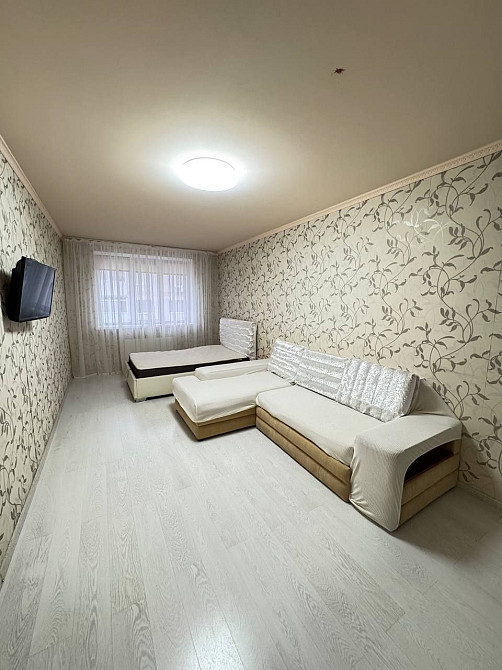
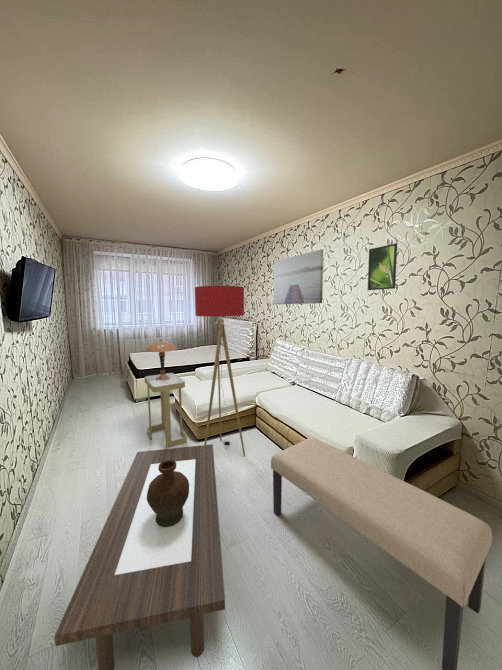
+ wall art [273,249,324,305]
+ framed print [367,243,398,291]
+ bench [270,436,493,670]
+ floor lamp [194,285,246,457]
+ table lamp [145,338,178,380]
+ decorative vase [147,460,189,527]
+ side table [144,372,188,449]
+ coffee table [53,443,226,670]
